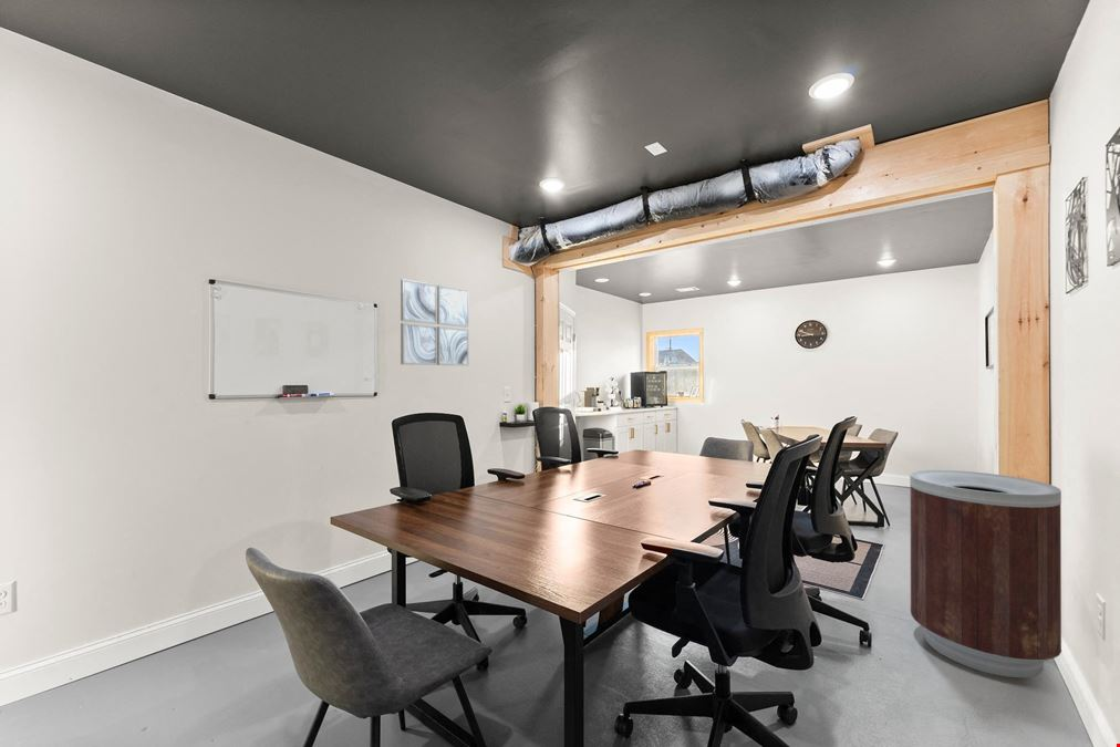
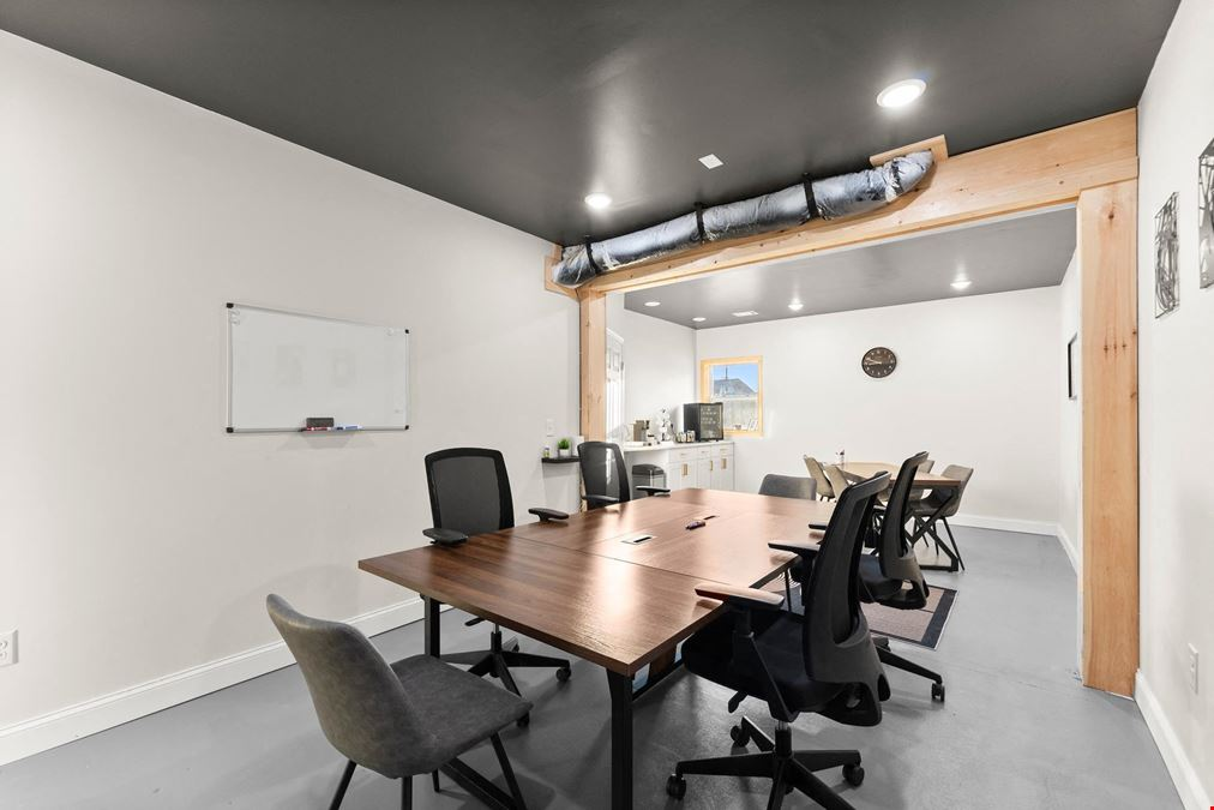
- wall art [400,278,470,367]
- trash can [909,469,1062,678]
